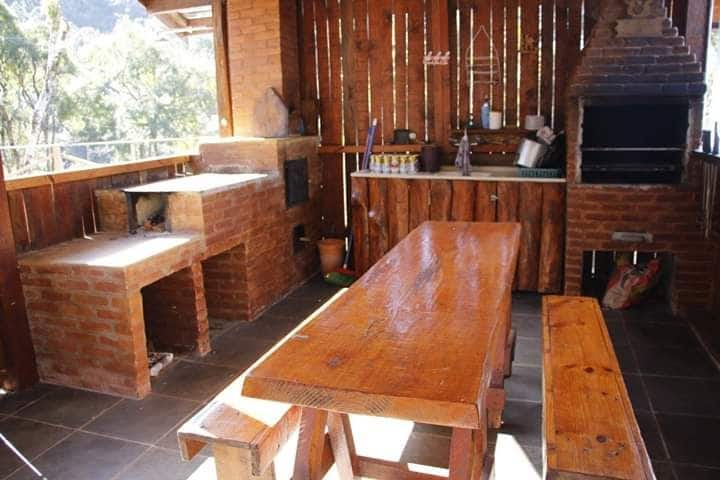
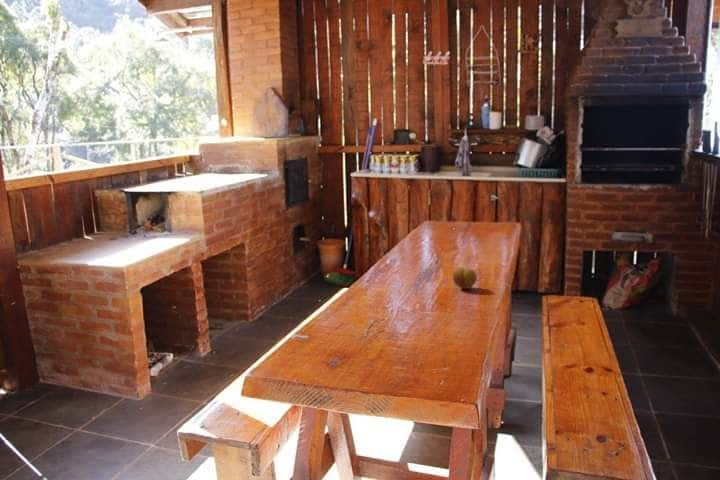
+ fruit [452,266,478,290]
